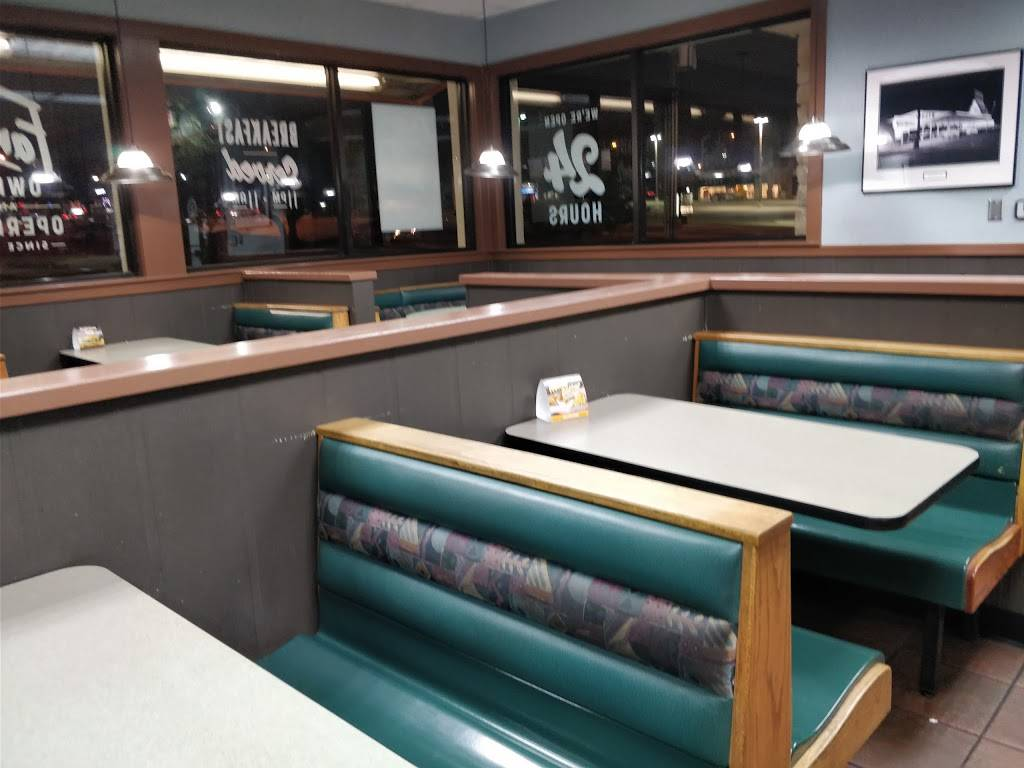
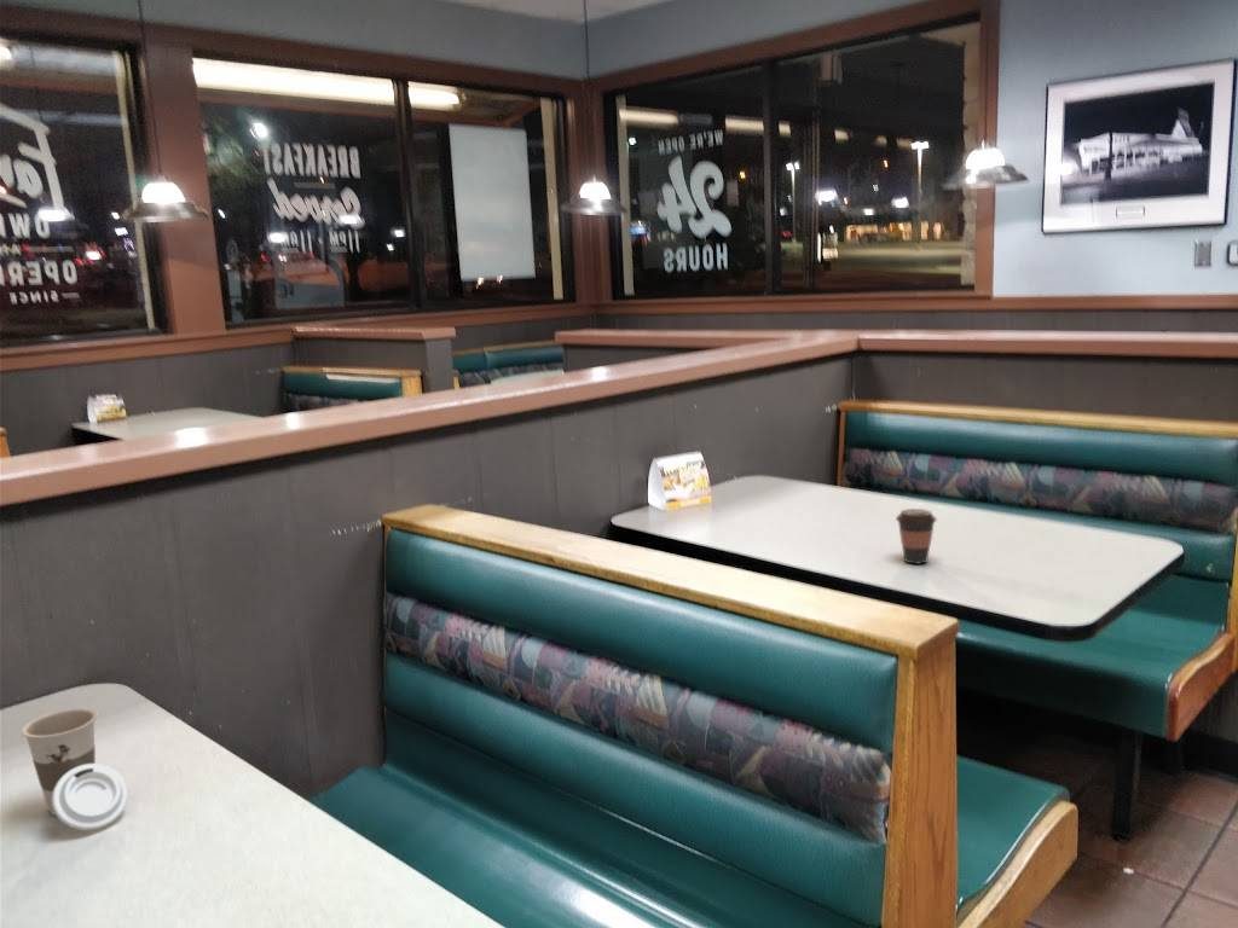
+ cup [19,707,129,831]
+ coffee cup [895,507,938,566]
